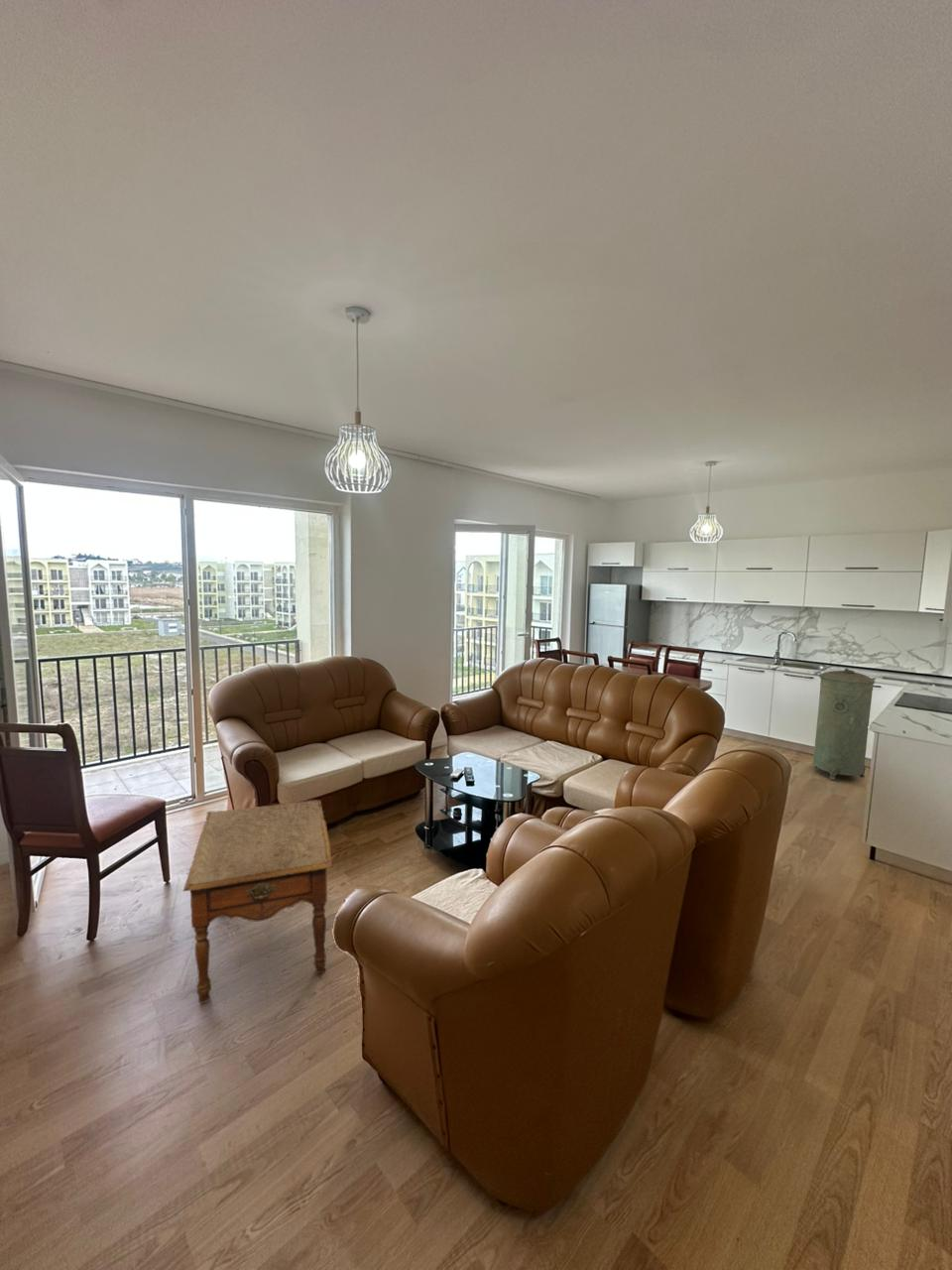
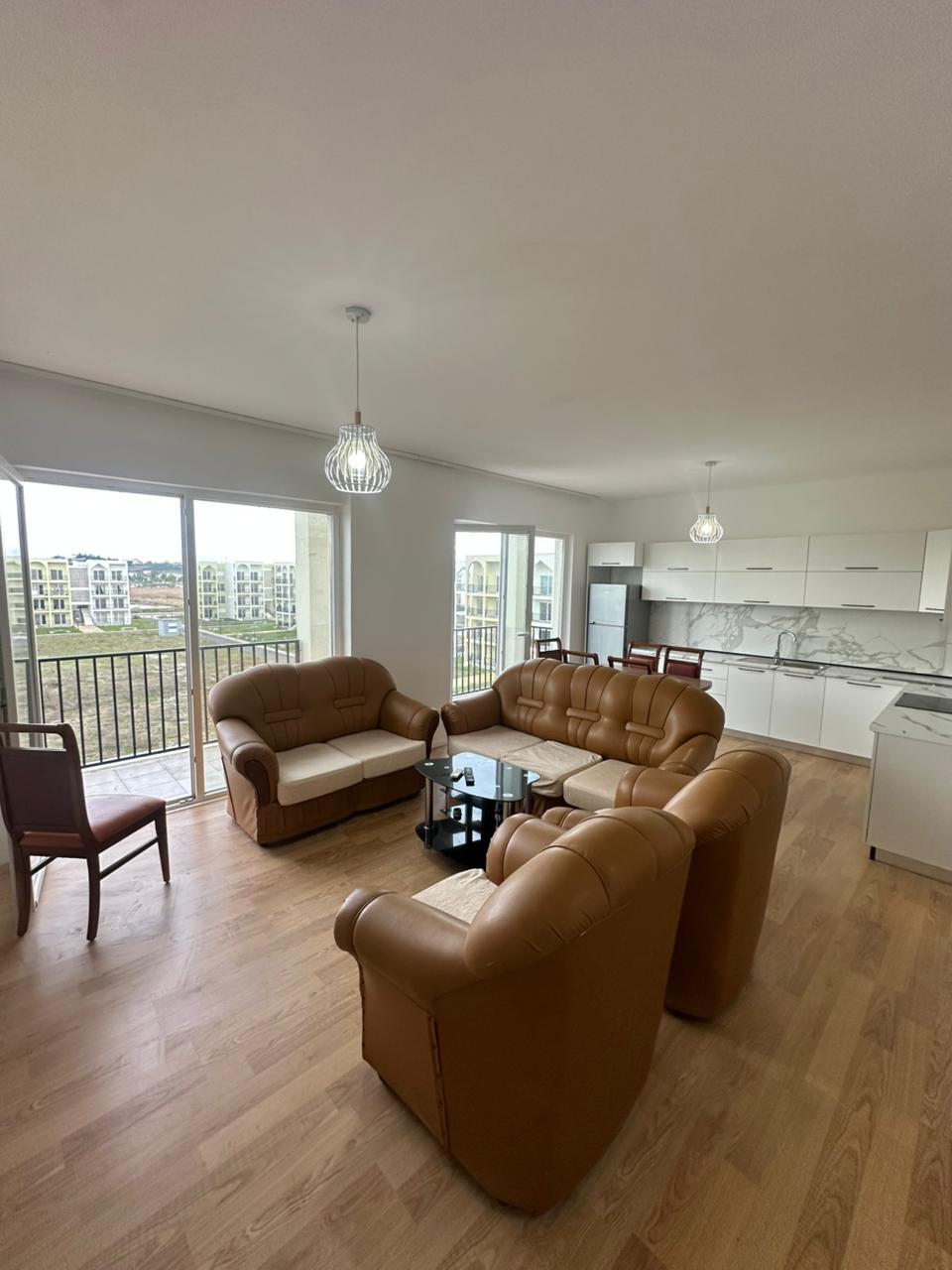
- side table [182,799,334,1004]
- trash can [812,668,876,781]
